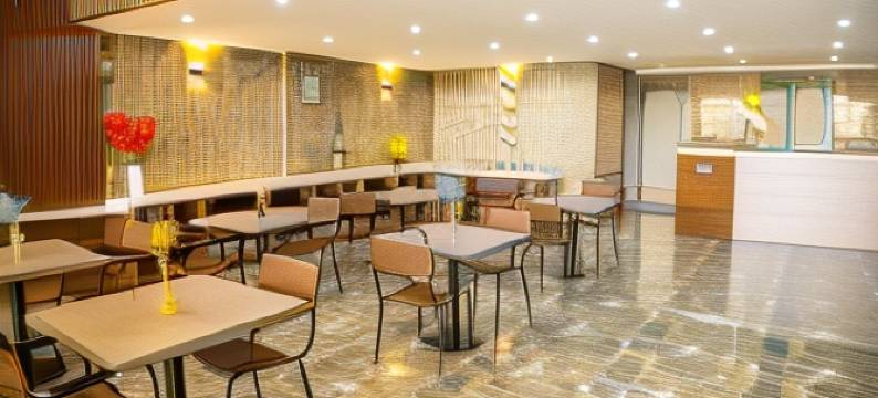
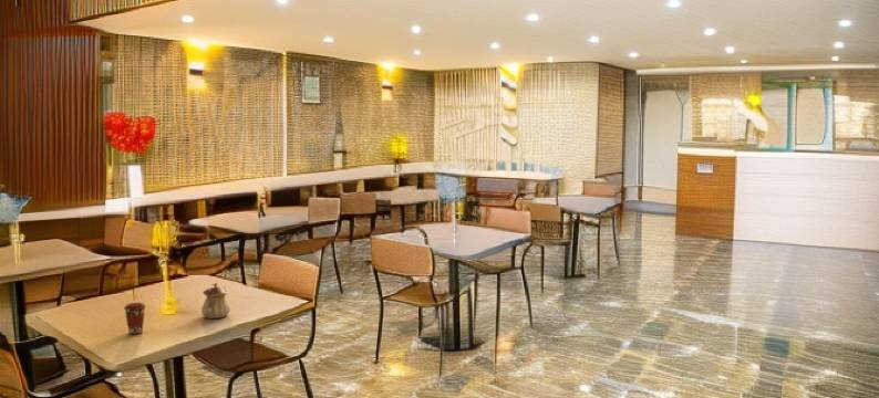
+ teapot [200,282,231,320]
+ coffee cup [123,302,147,335]
